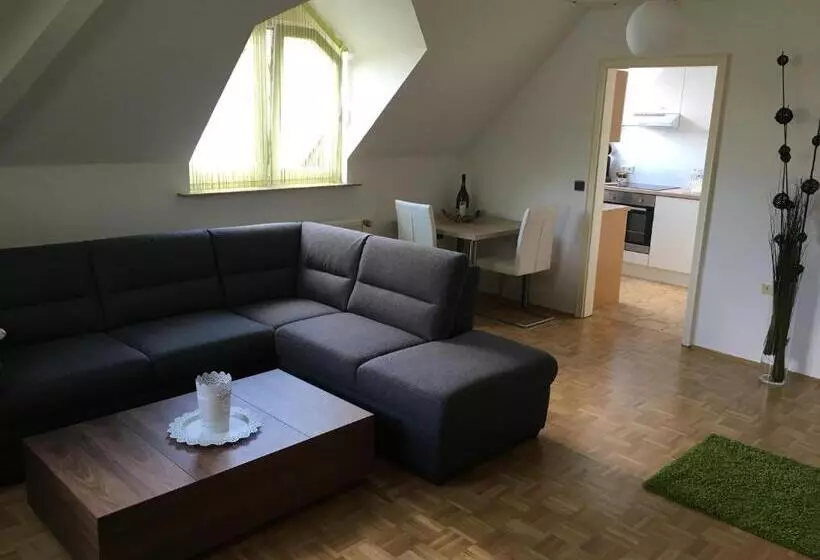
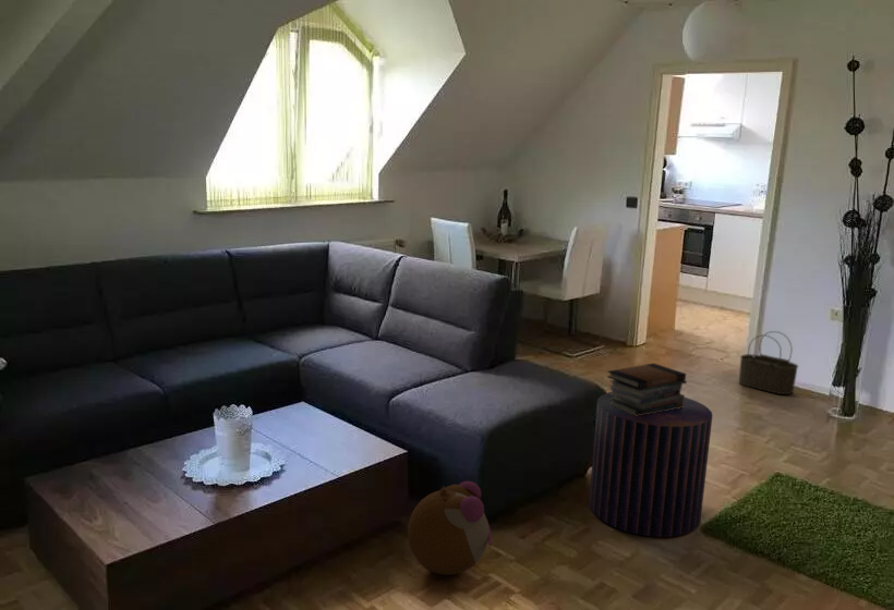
+ pouf [588,391,714,538]
+ wicker basket [738,330,799,395]
+ book stack [606,362,688,416]
+ plush toy [407,480,493,576]
